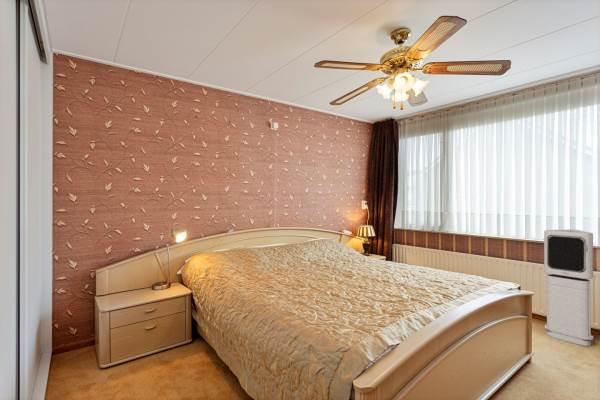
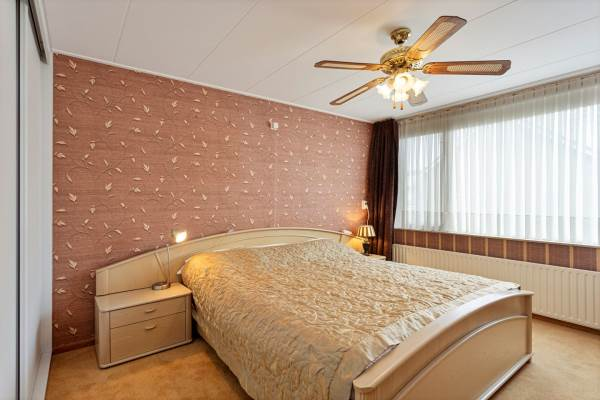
- air purifier [543,228,594,347]
